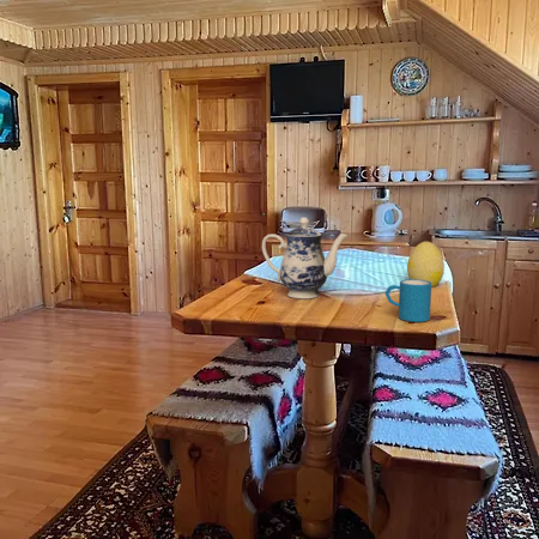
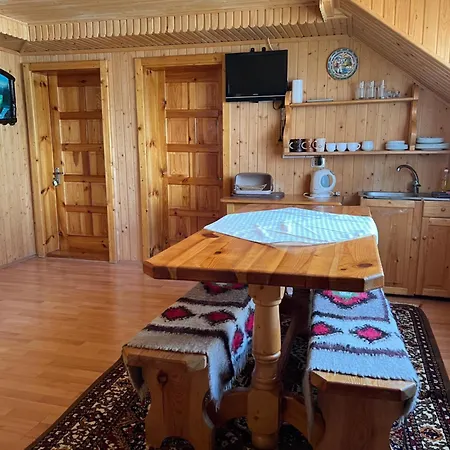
- decorative egg [406,241,446,287]
- teapot [261,217,349,299]
- mug [383,279,432,323]
